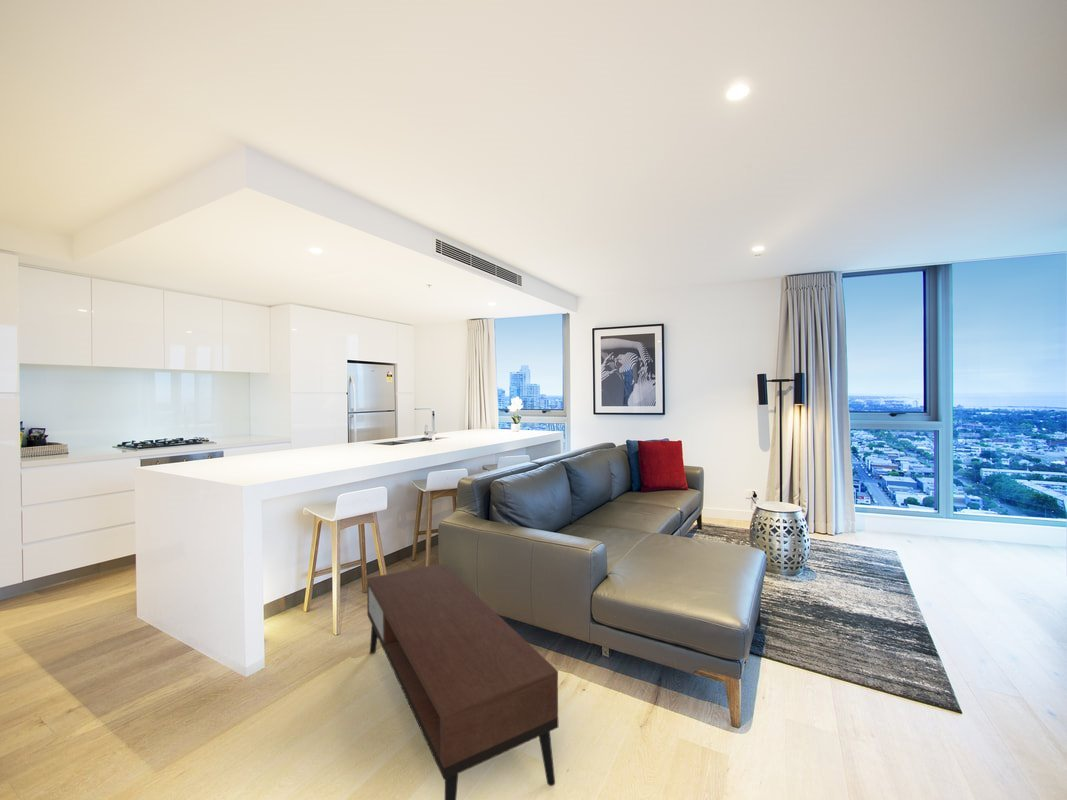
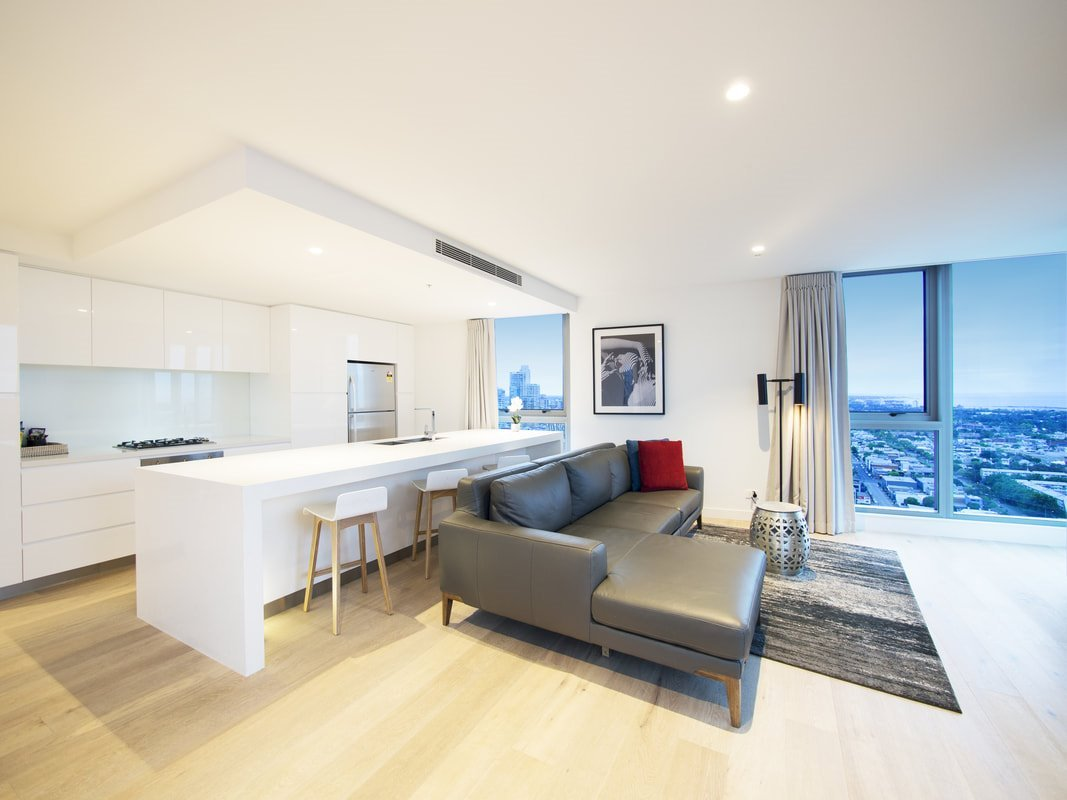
- coffee table [366,562,559,800]
